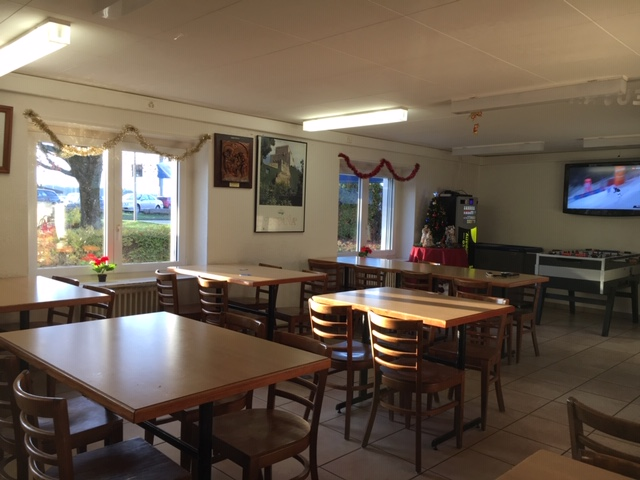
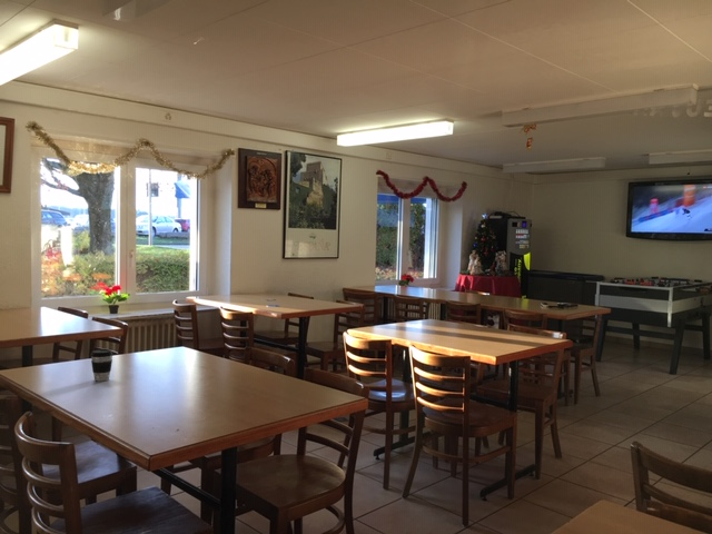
+ coffee cup [89,348,113,383]
